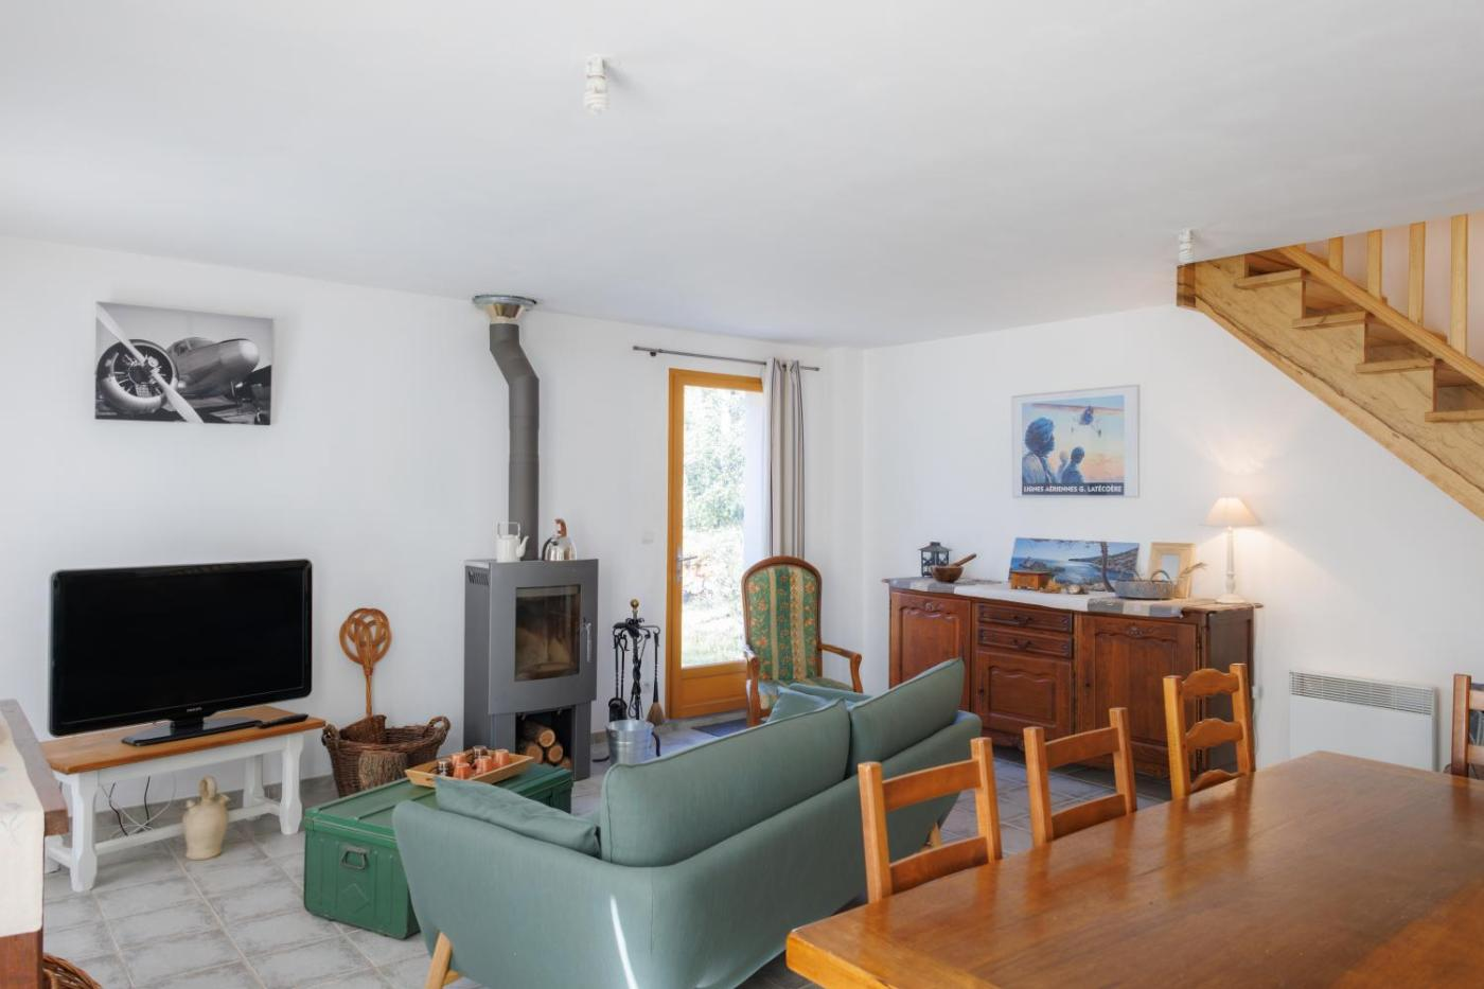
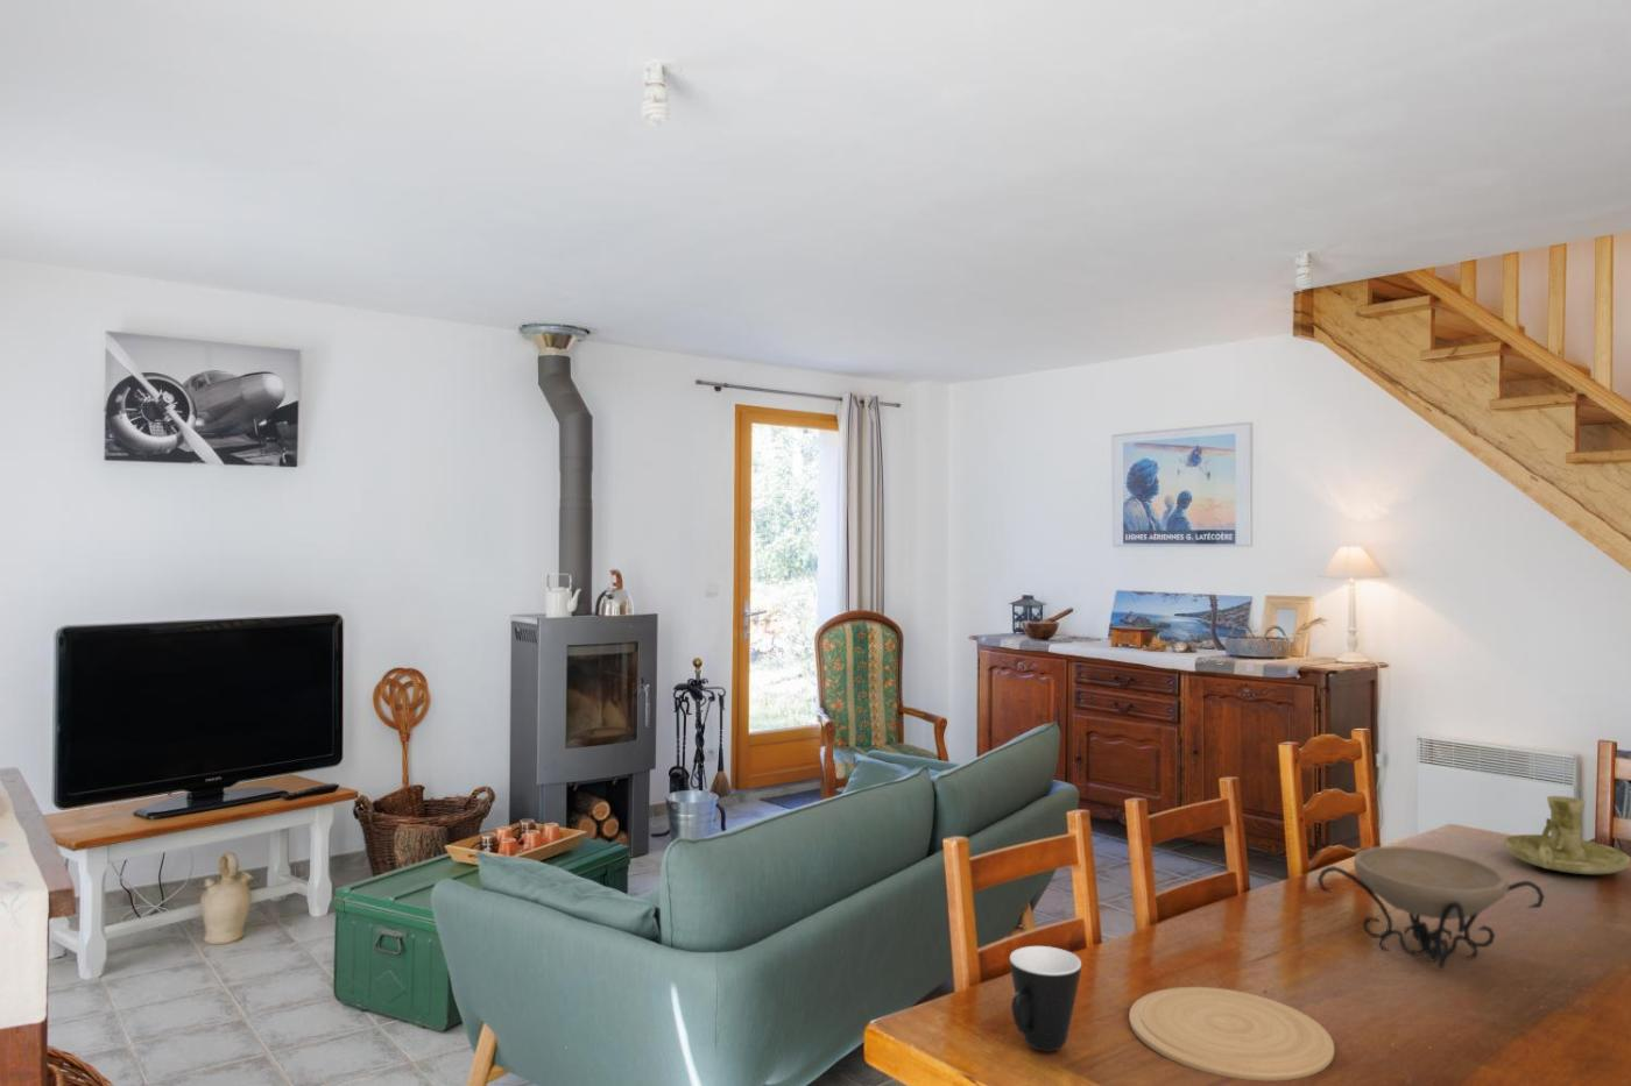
+ plate [1128,985,1335,1082]
+ candle holder [1502,795,1631,875]
+ mug [1009,945,1083,1052]
+ decorative bowl [1317,845,1546,972]
